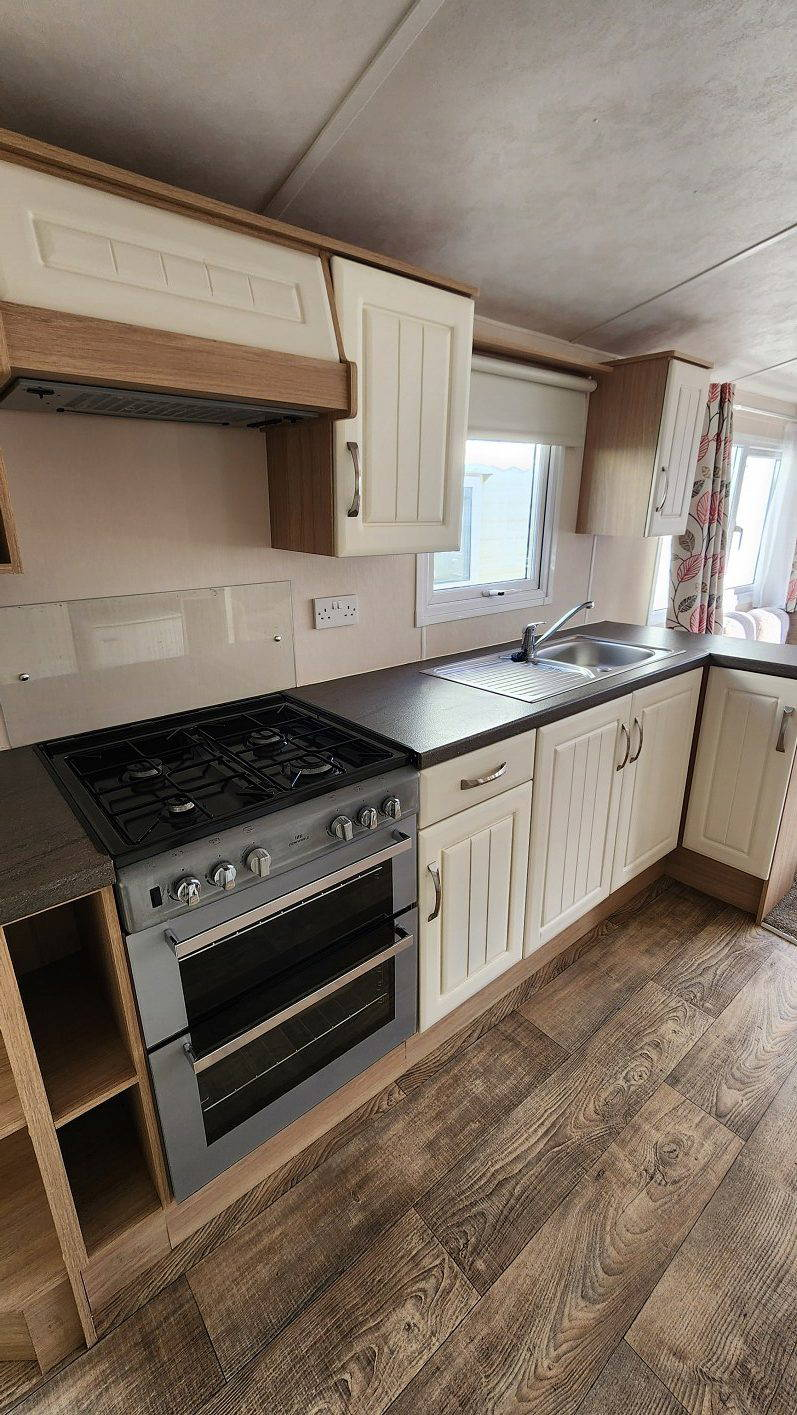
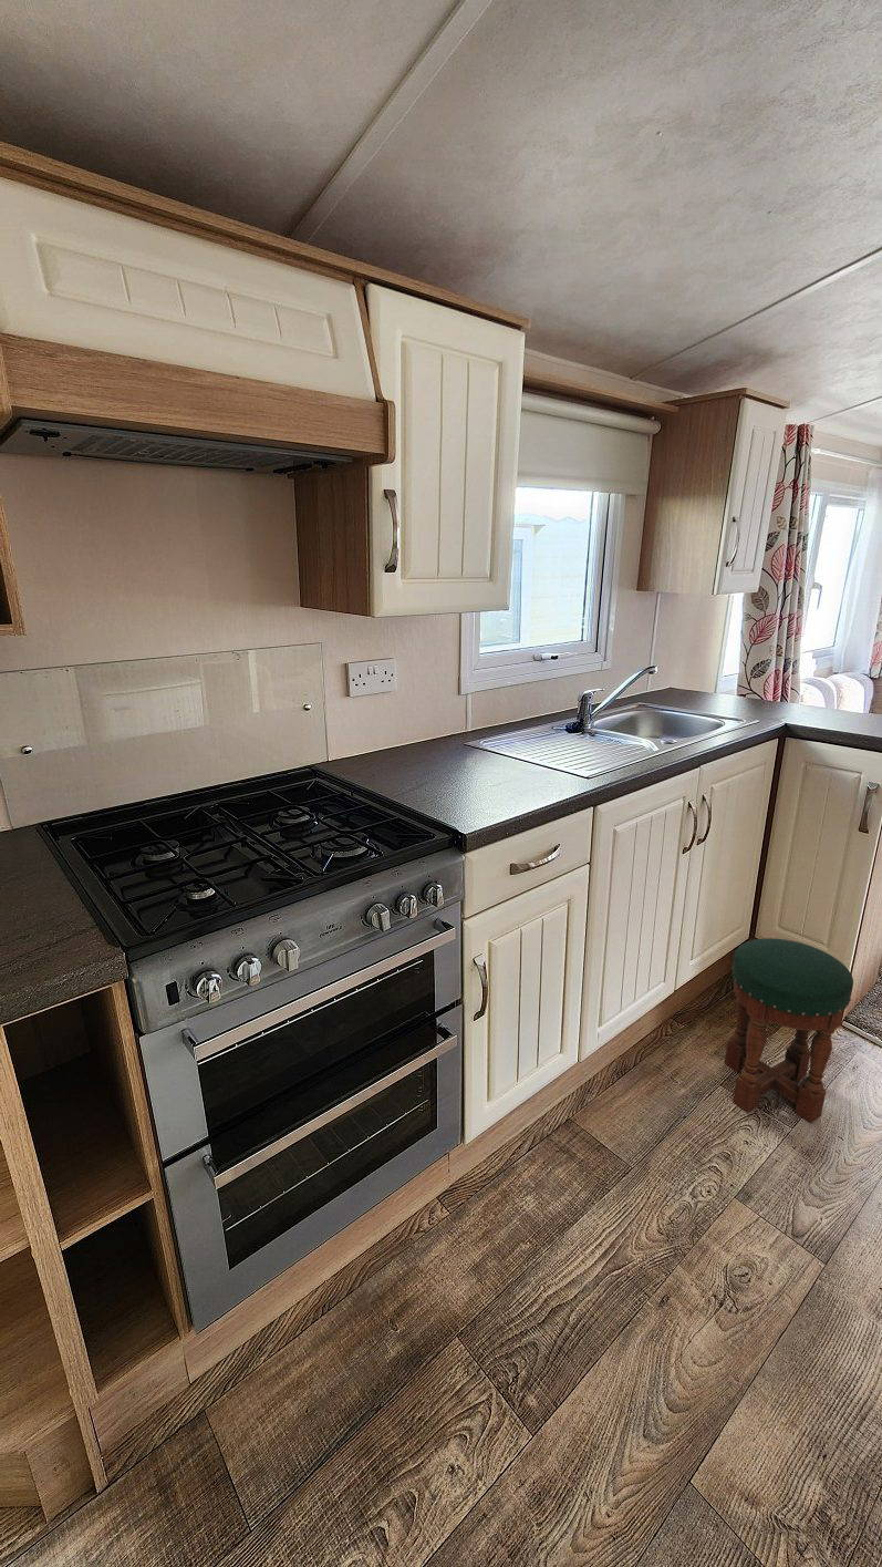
+ stool [724,937,854,1124]
